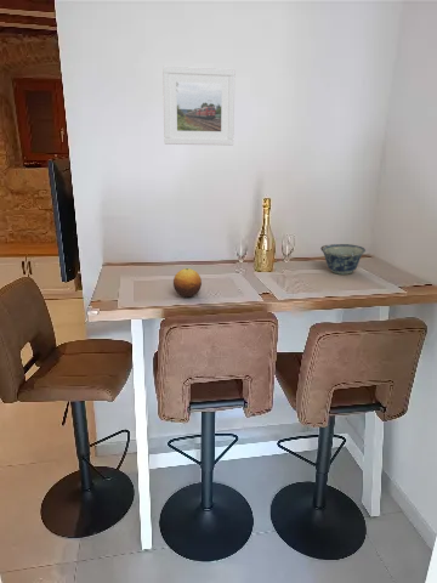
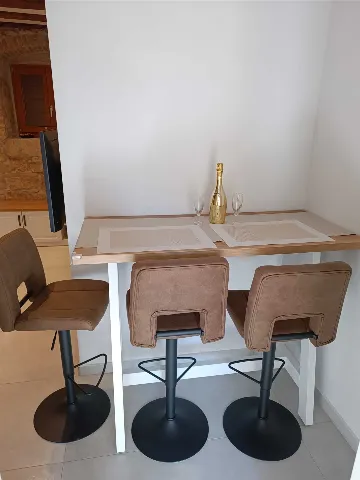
- fruit [172,267,203,298]
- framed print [161,66,237,147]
- bowl [319,243,367,276]
